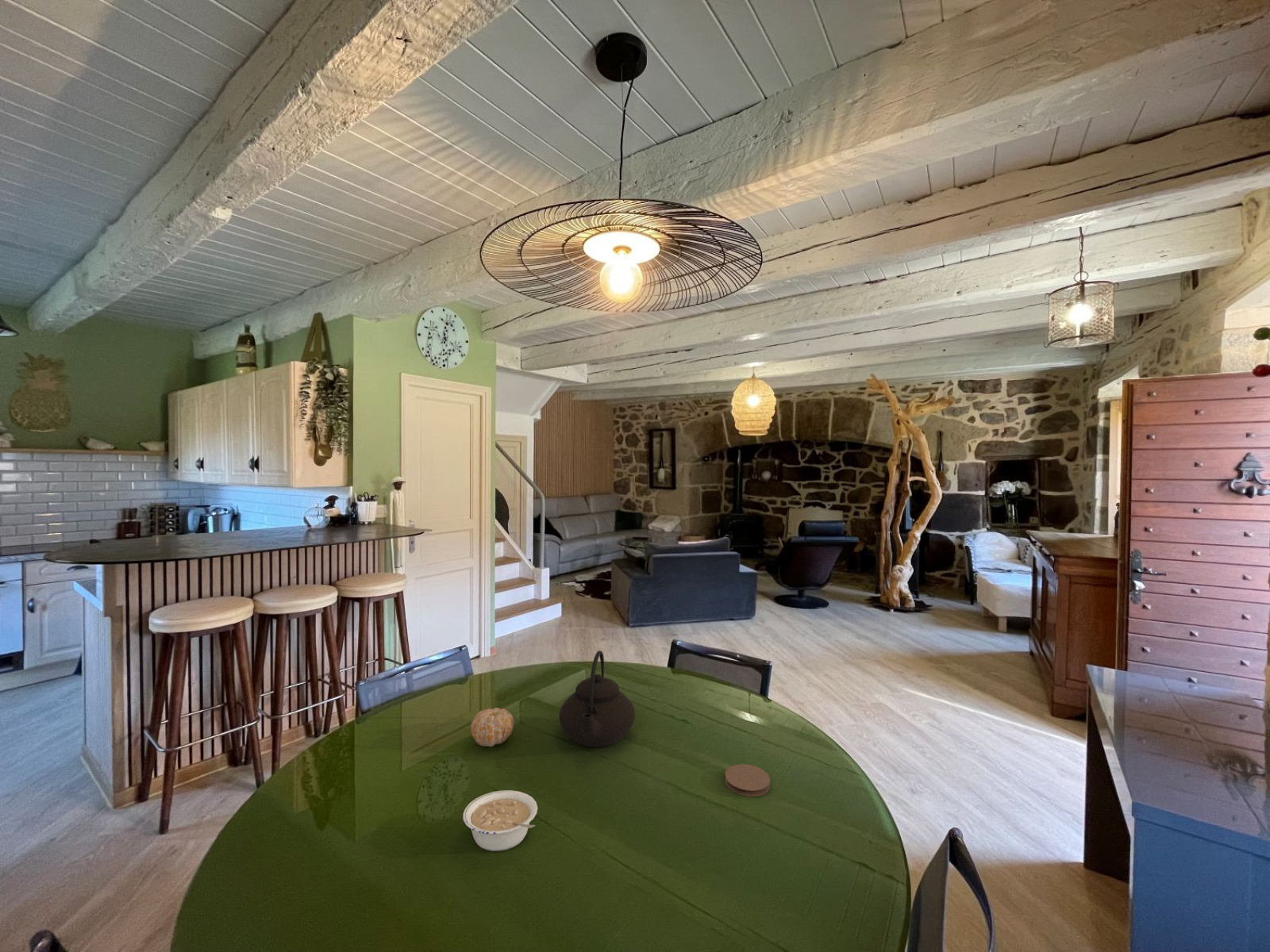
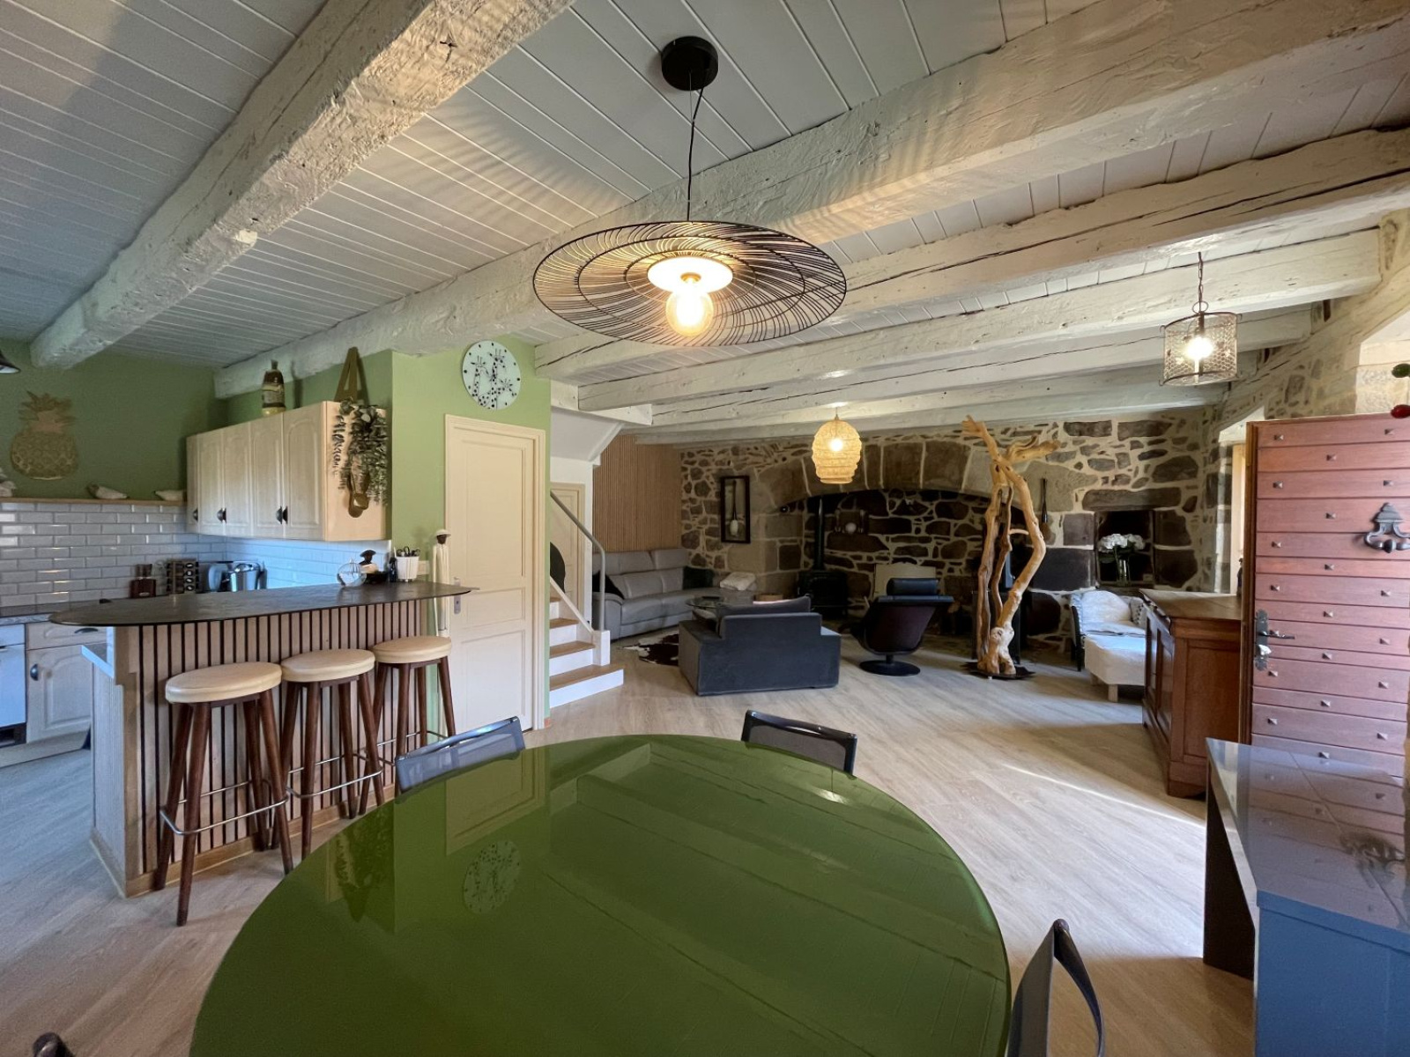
- teapot [558,650,636,749]
- fruit [470,707,515,747]
- legume [462,789,538,852]
- coaster [724,763,771,797]
